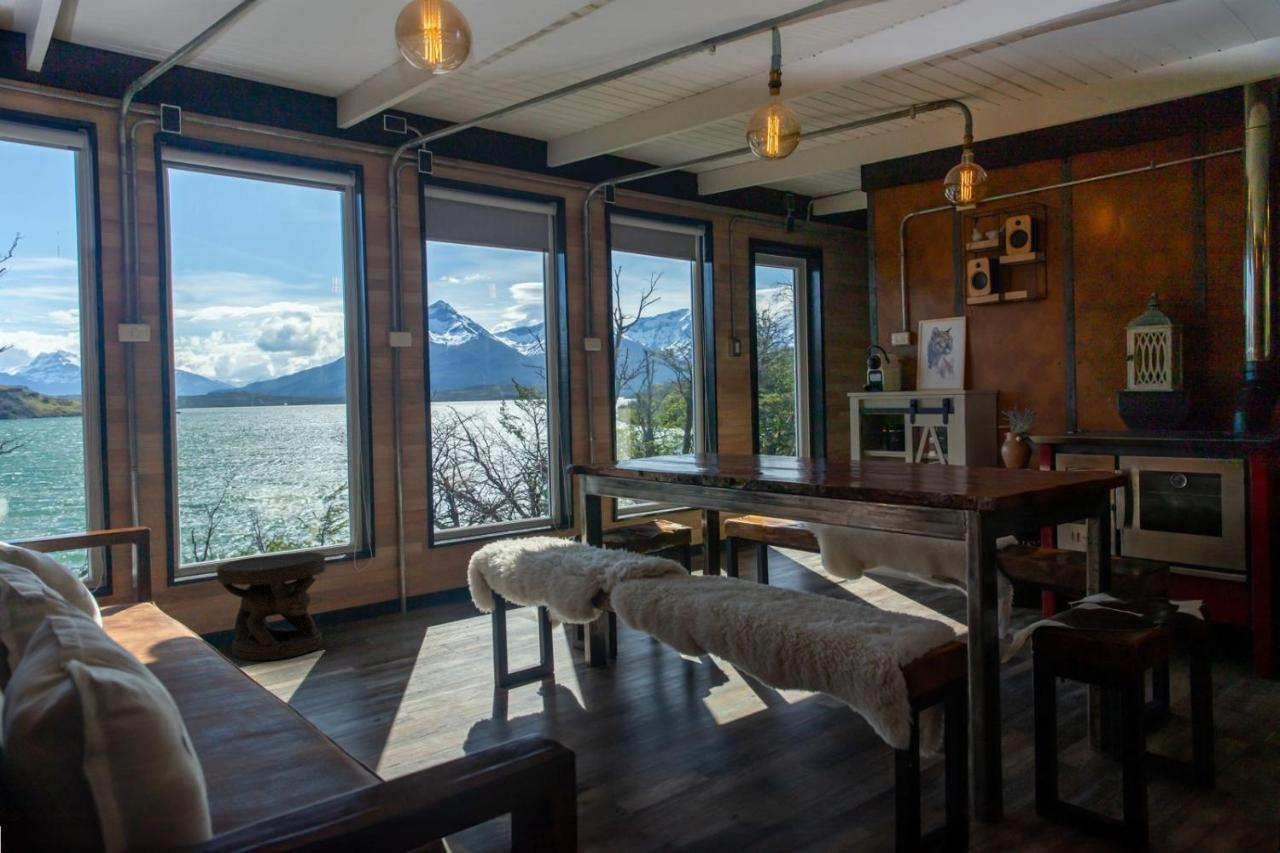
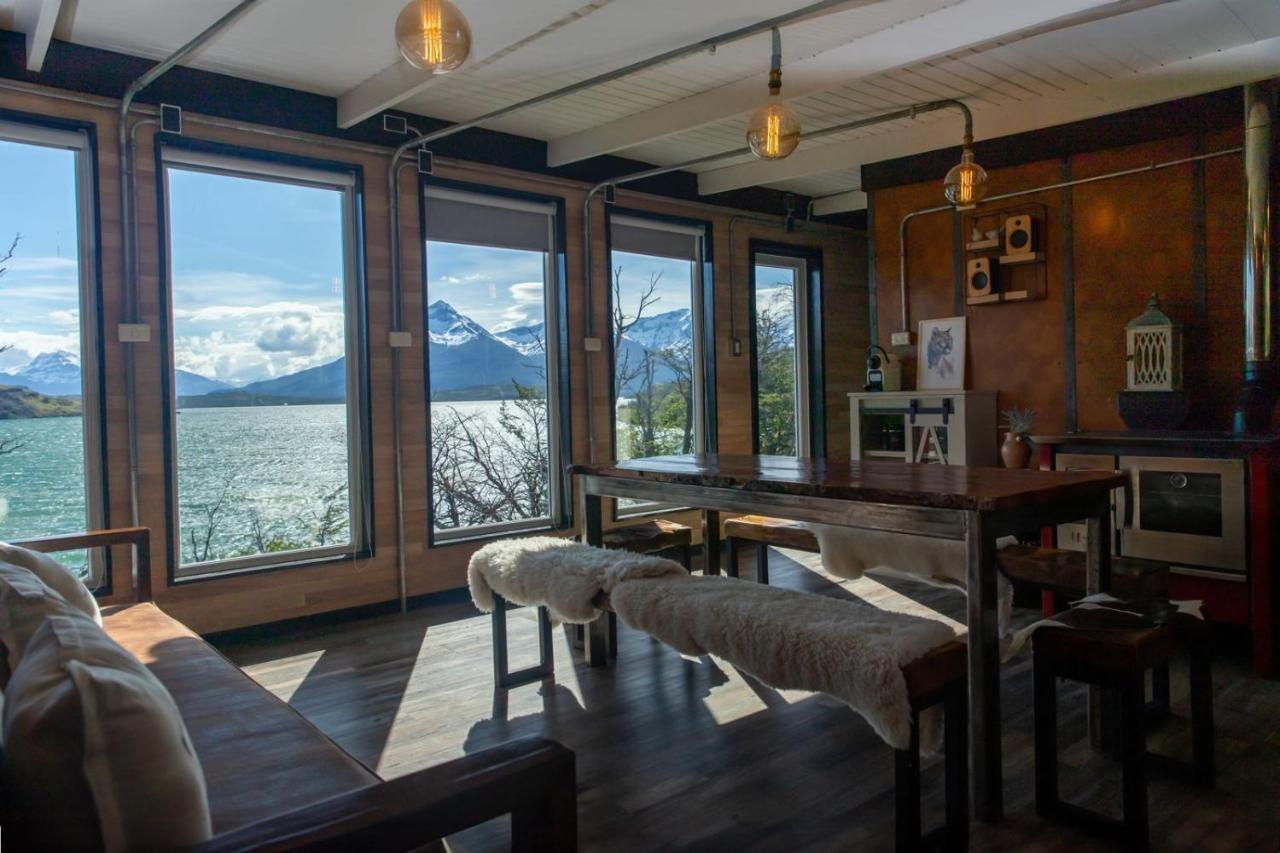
- side table [216,551,327,661]
